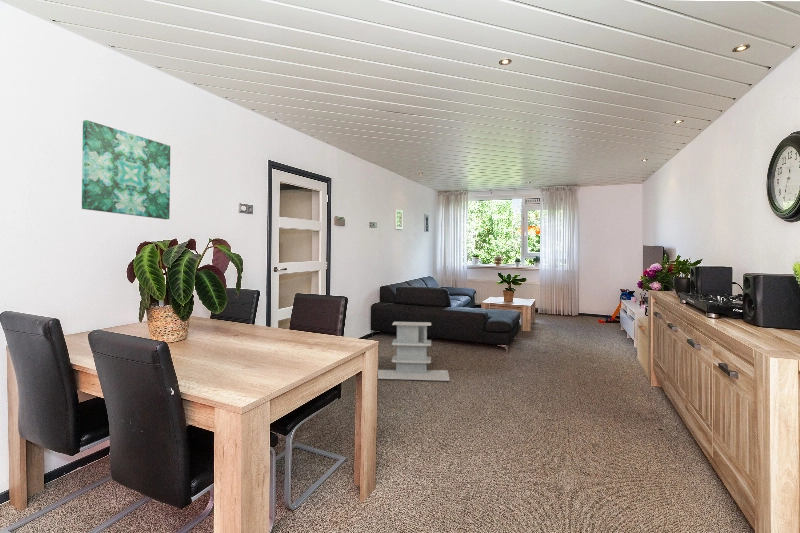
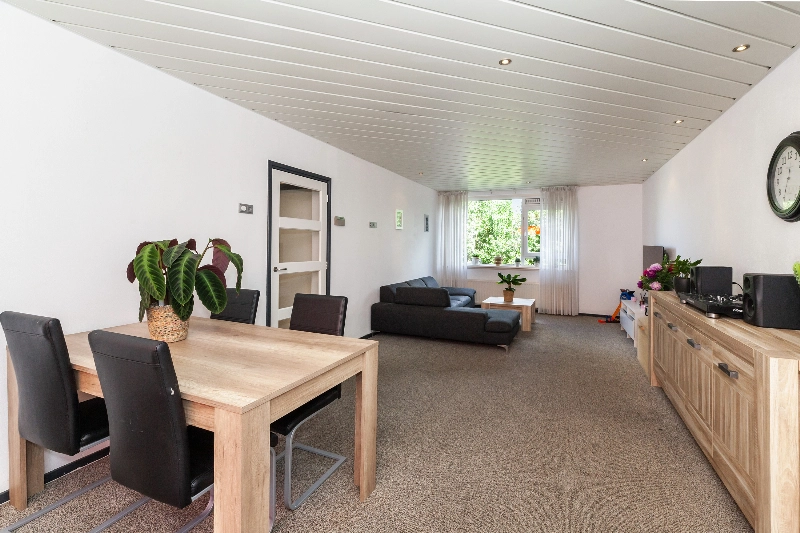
- side table [377,321,451,382]
- wall art [81,119,171,220]
